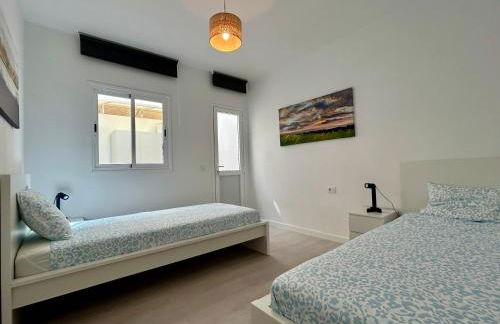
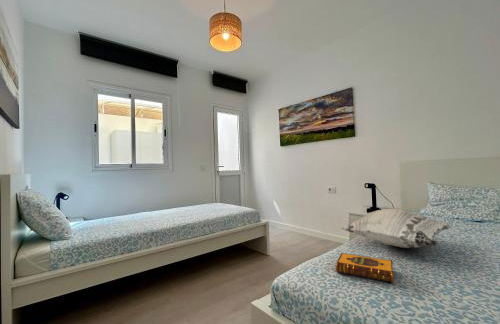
+ decorative pillow [340,208,452,249]
+ hardback book [335,252,394,284]
